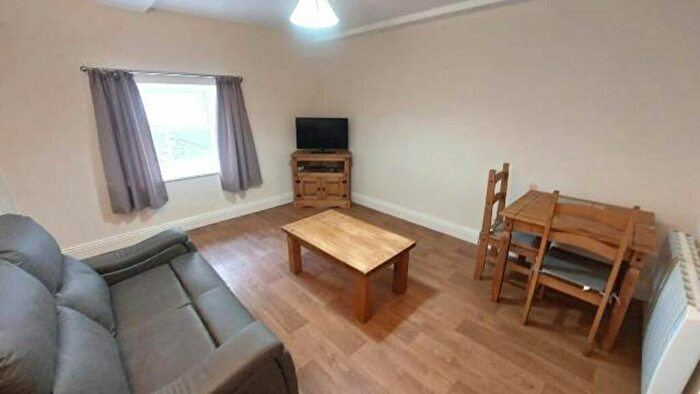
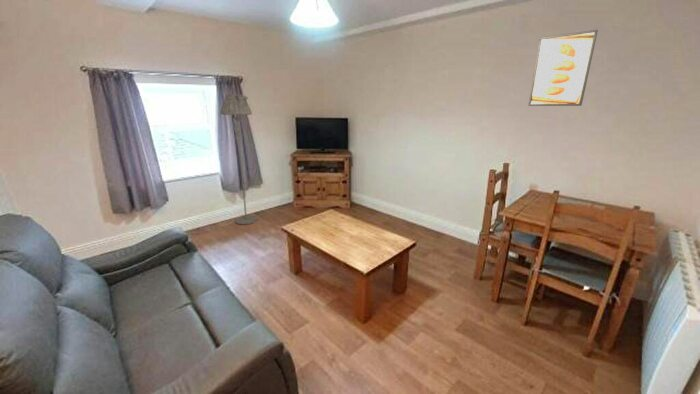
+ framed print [527,29,599,107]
+ floor lamp [220,94,258,225]
